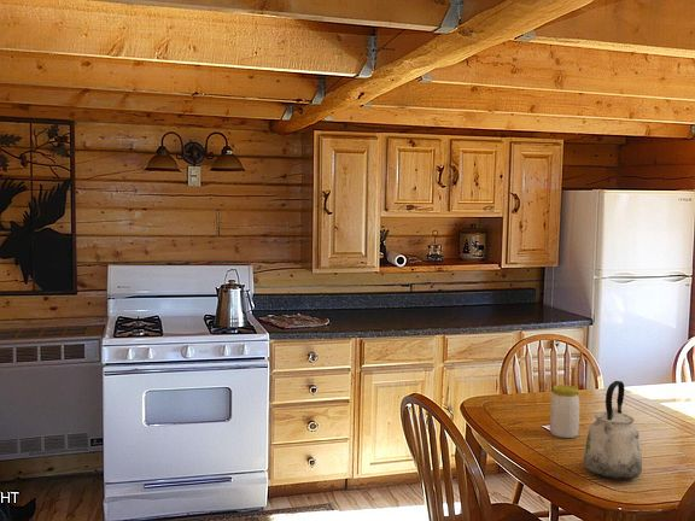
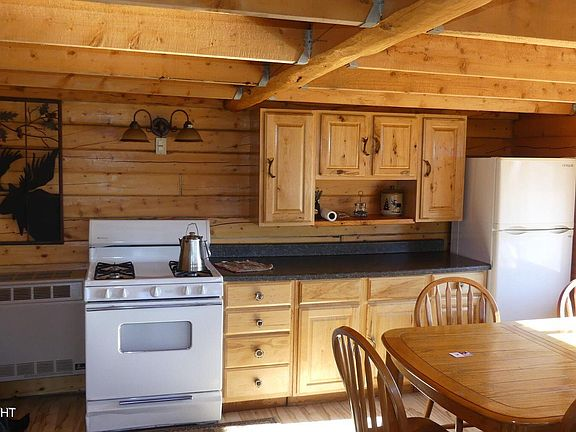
- jar [549,384,580,439]
- kettle [583,380,643,481]
